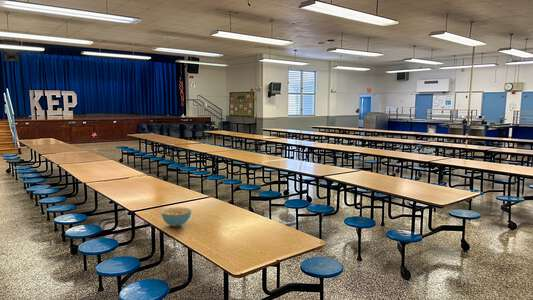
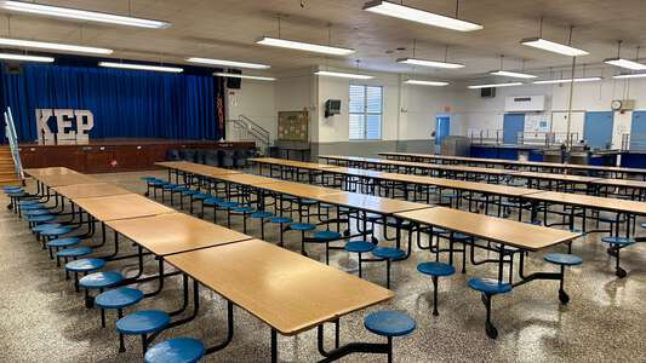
- cereal bowl [160,206,192,227]
